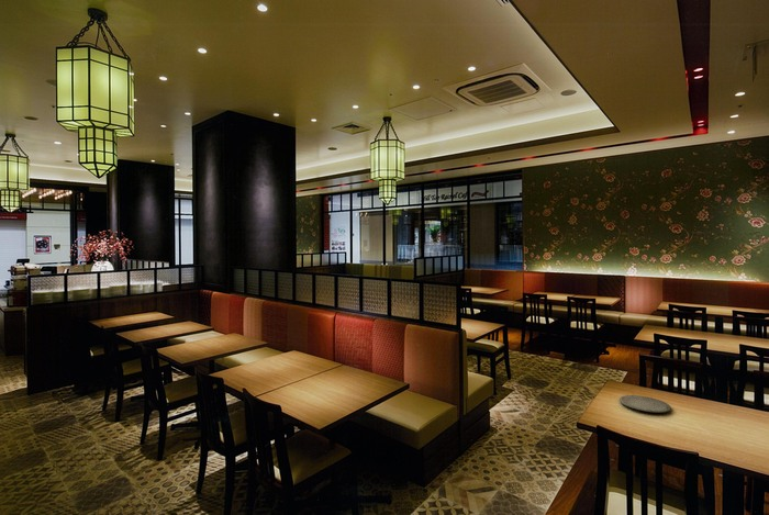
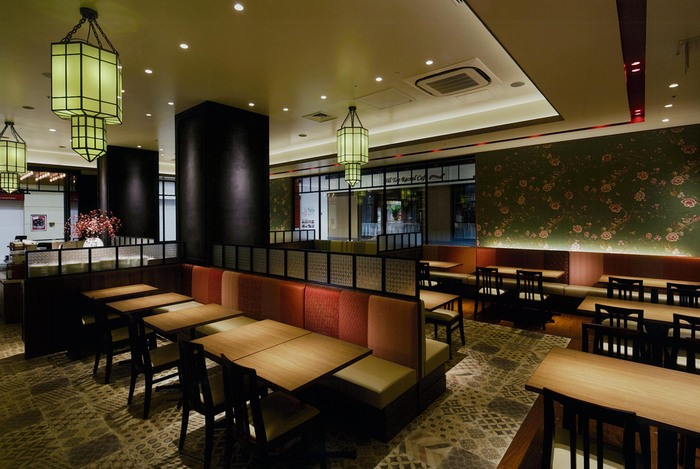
- plate [618,394,672,414]
